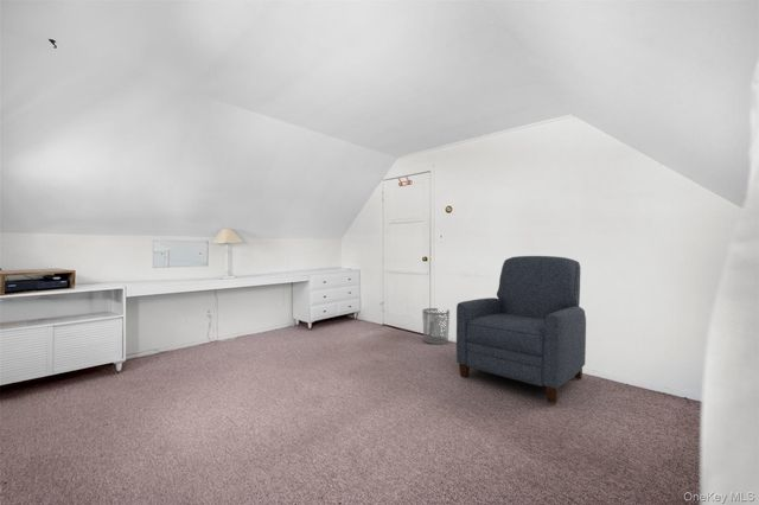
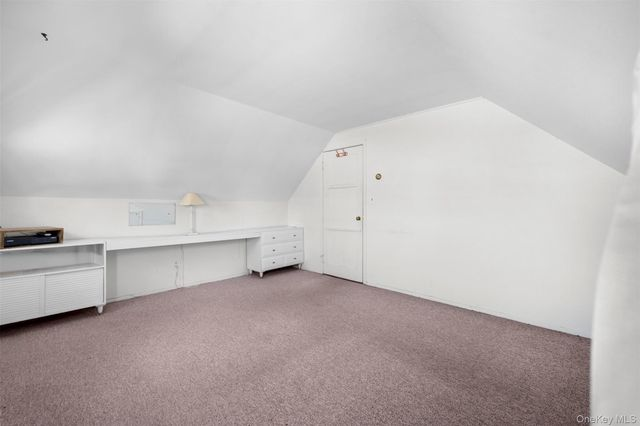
- chair [455,255,587,404]
- waste bin [421,307,451,345]
